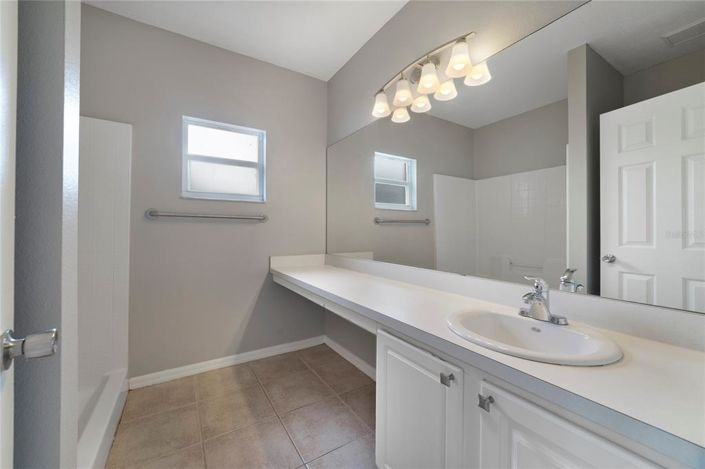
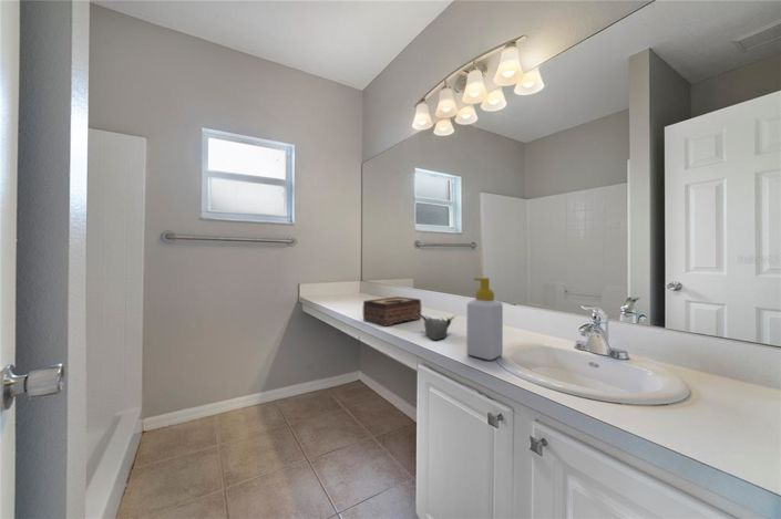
+ succulent plant [415,311,456,341]
+ tissue box [362,295,422,328]
+ soap bottle [465,277,504,361]
